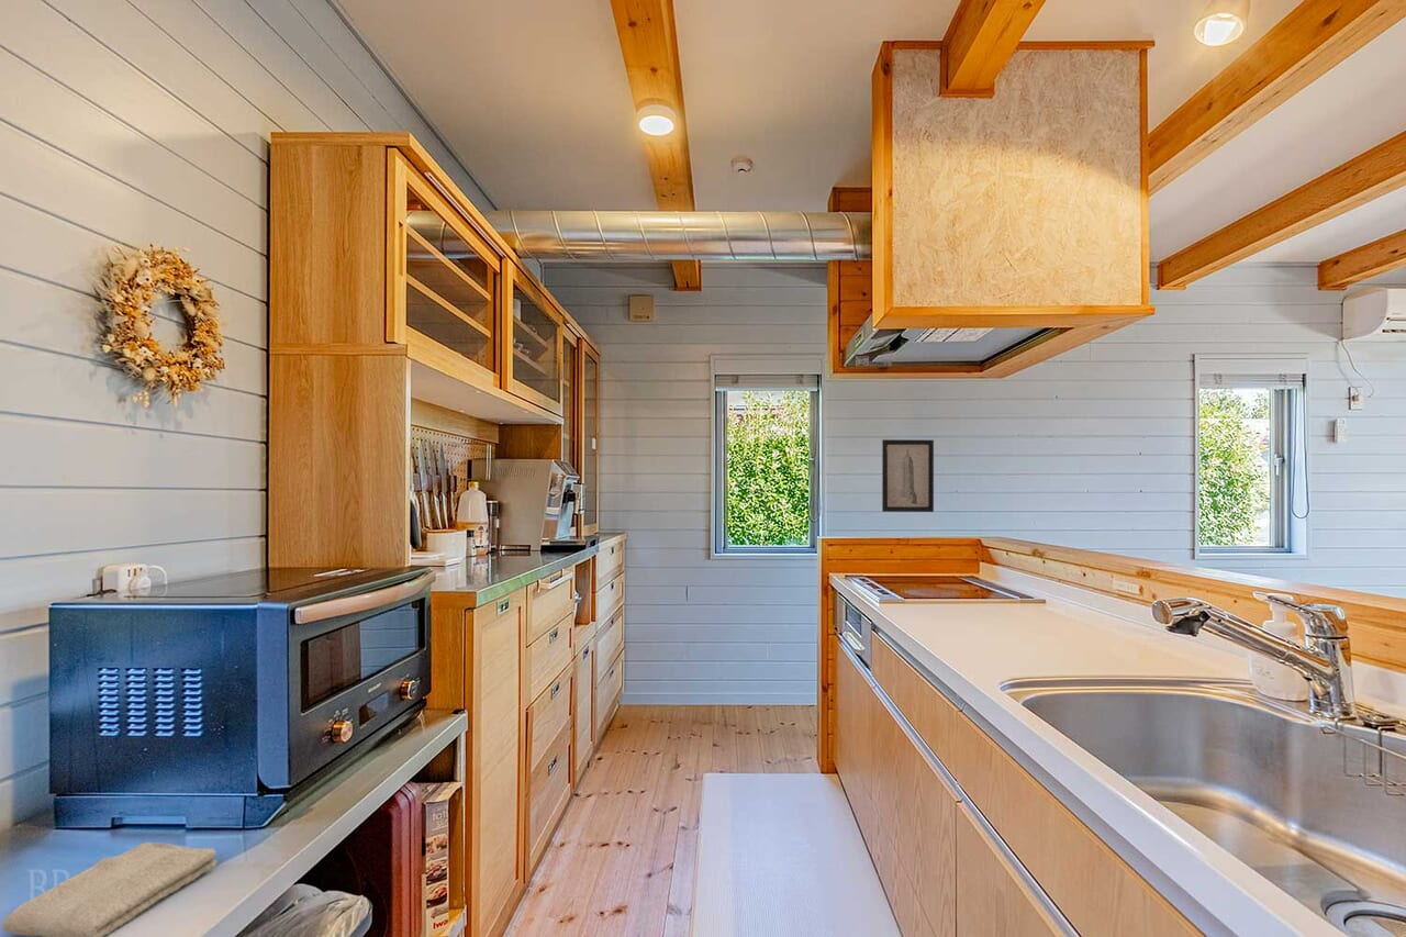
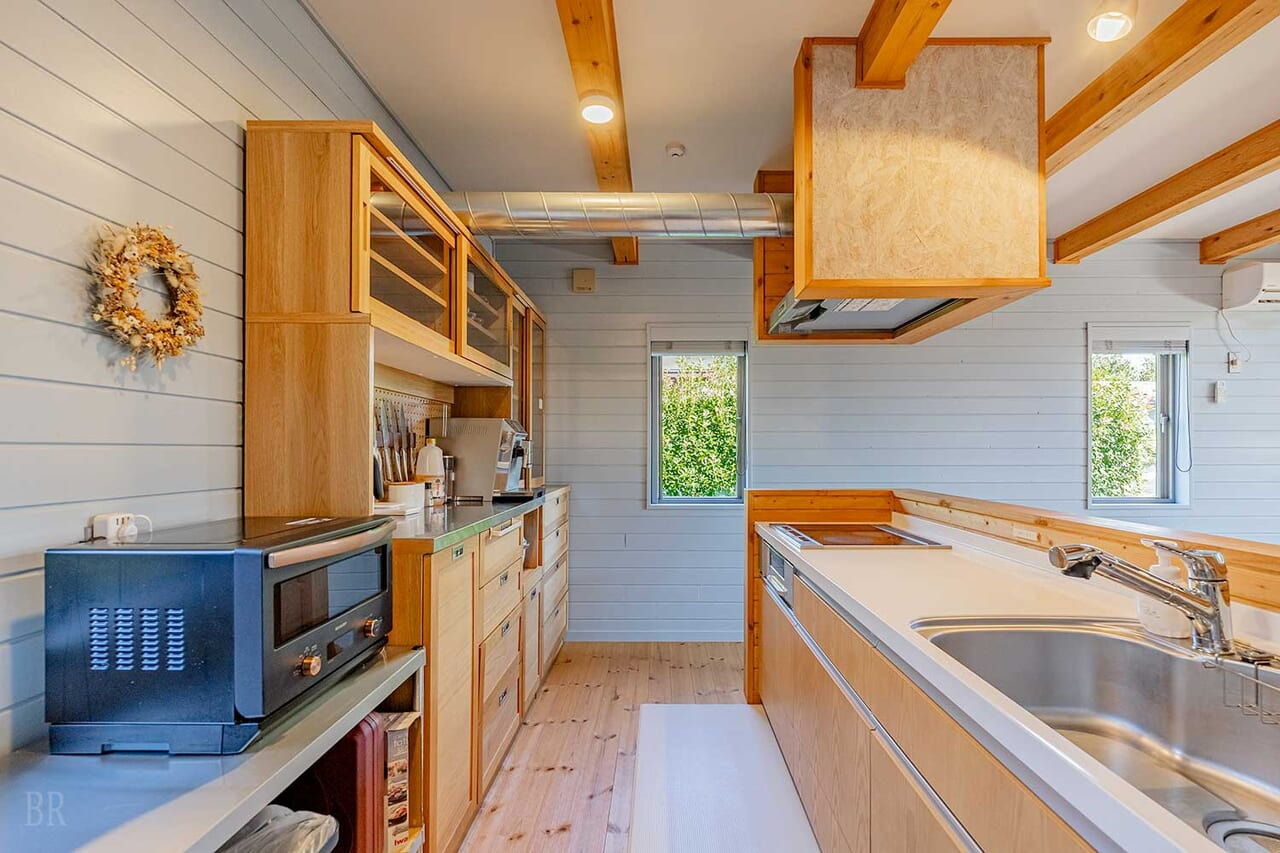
- wall art [881,438,935,513]
- washcloth [0,841,219,937]
